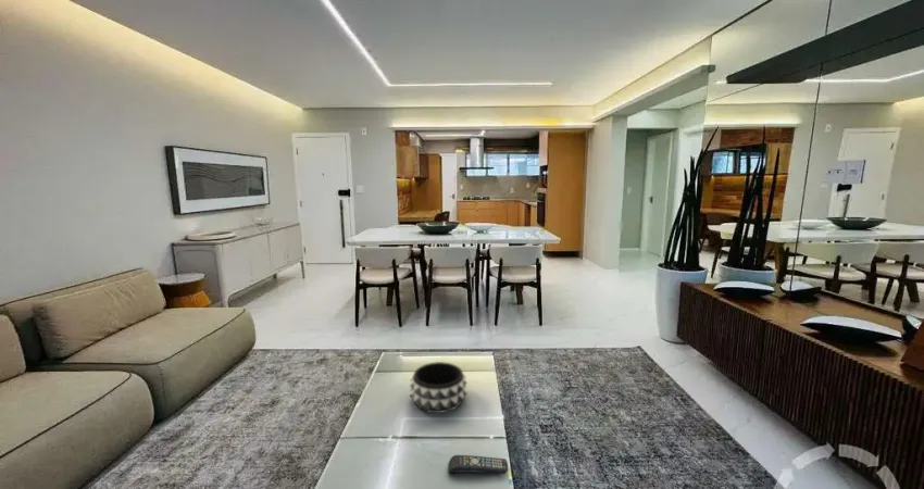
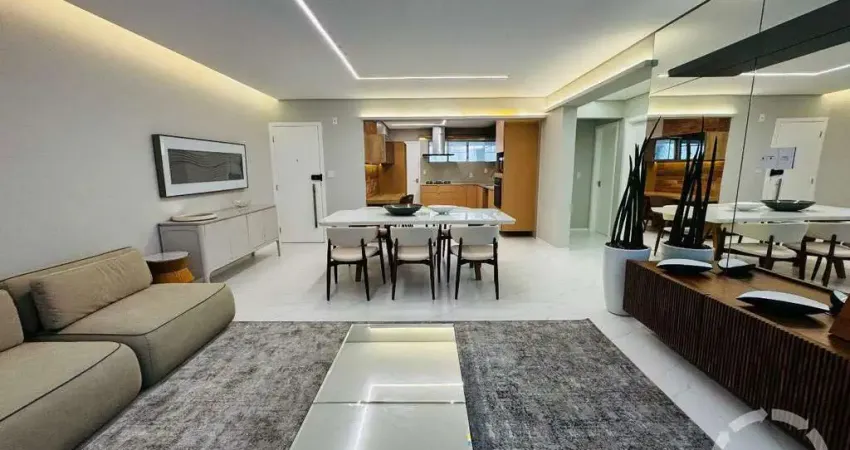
- remote control [447,454,509,475]
- decorative bowl [409,361,467,414]
